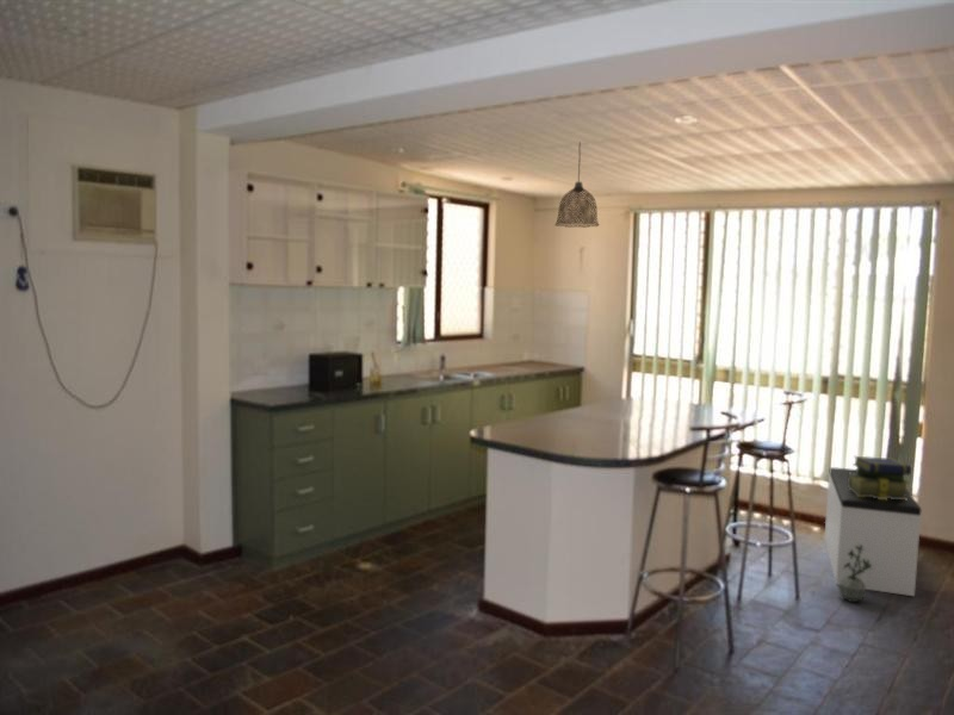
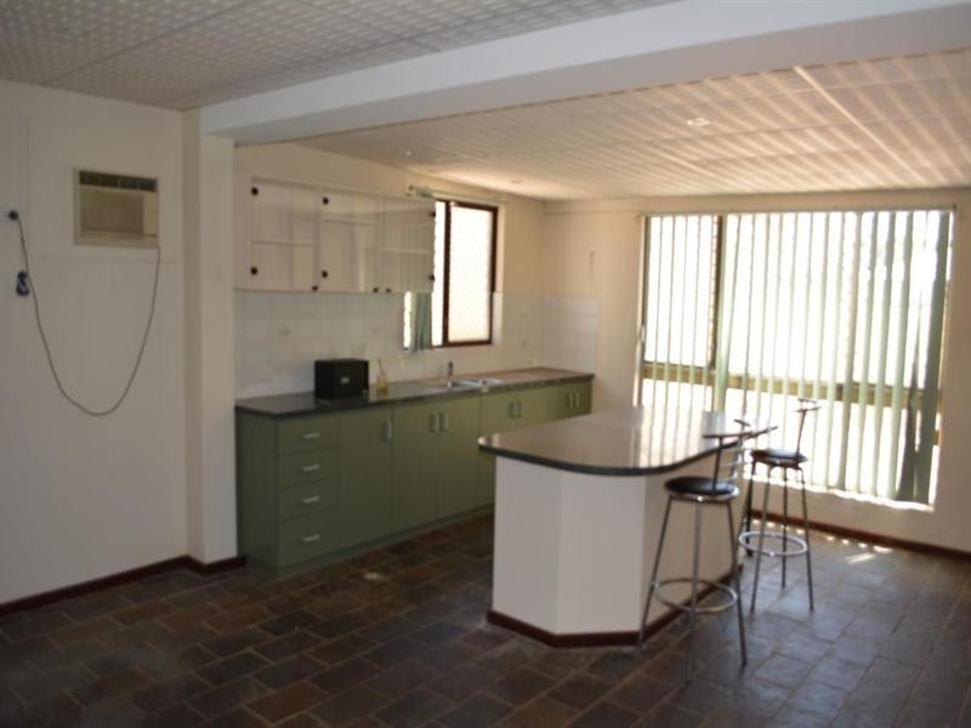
- stack of books [848,455,912,500]
- potted plant [838,545,872,603]
- pendant lamp [553,141,601,229]
- bench [824,466,923,597]
